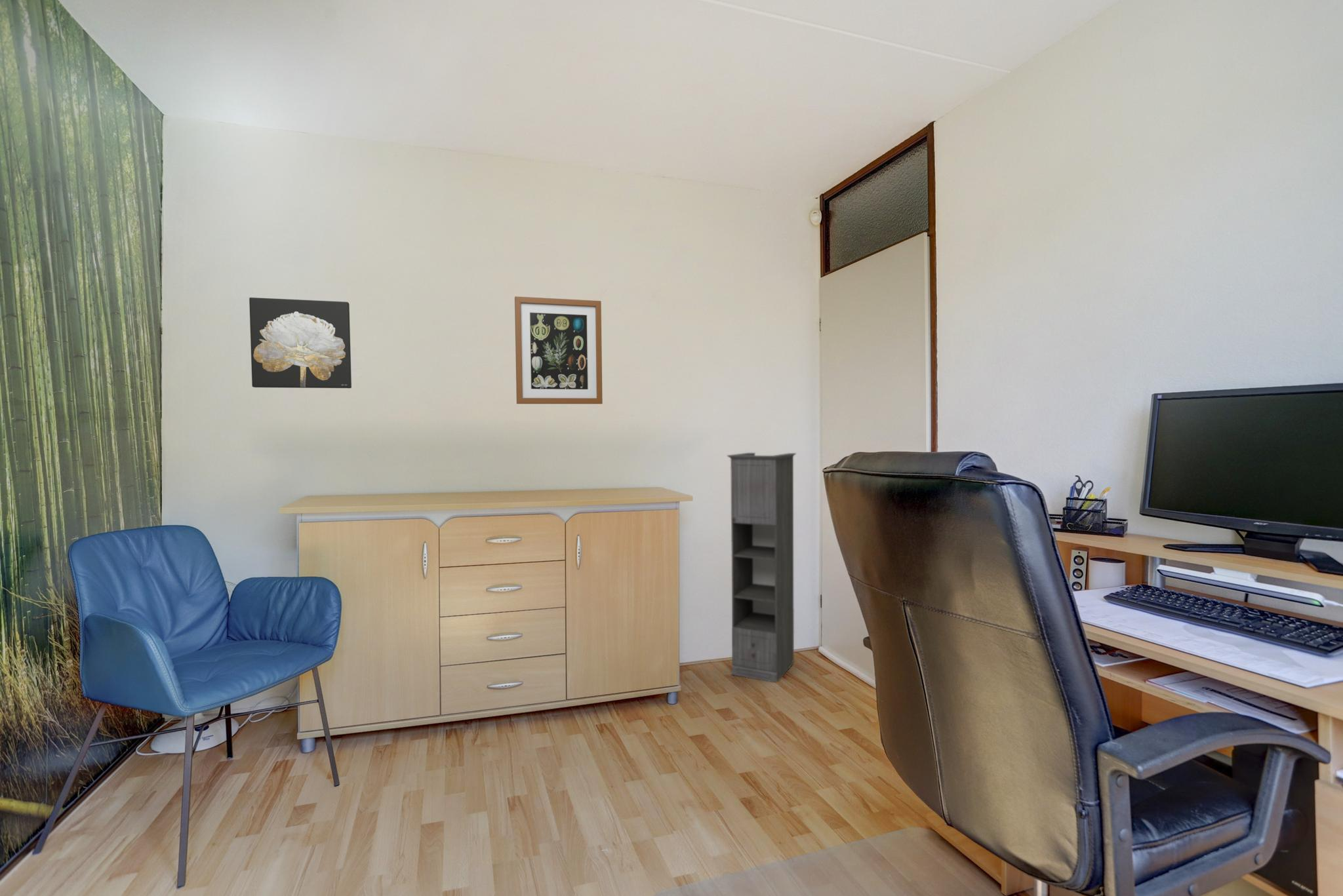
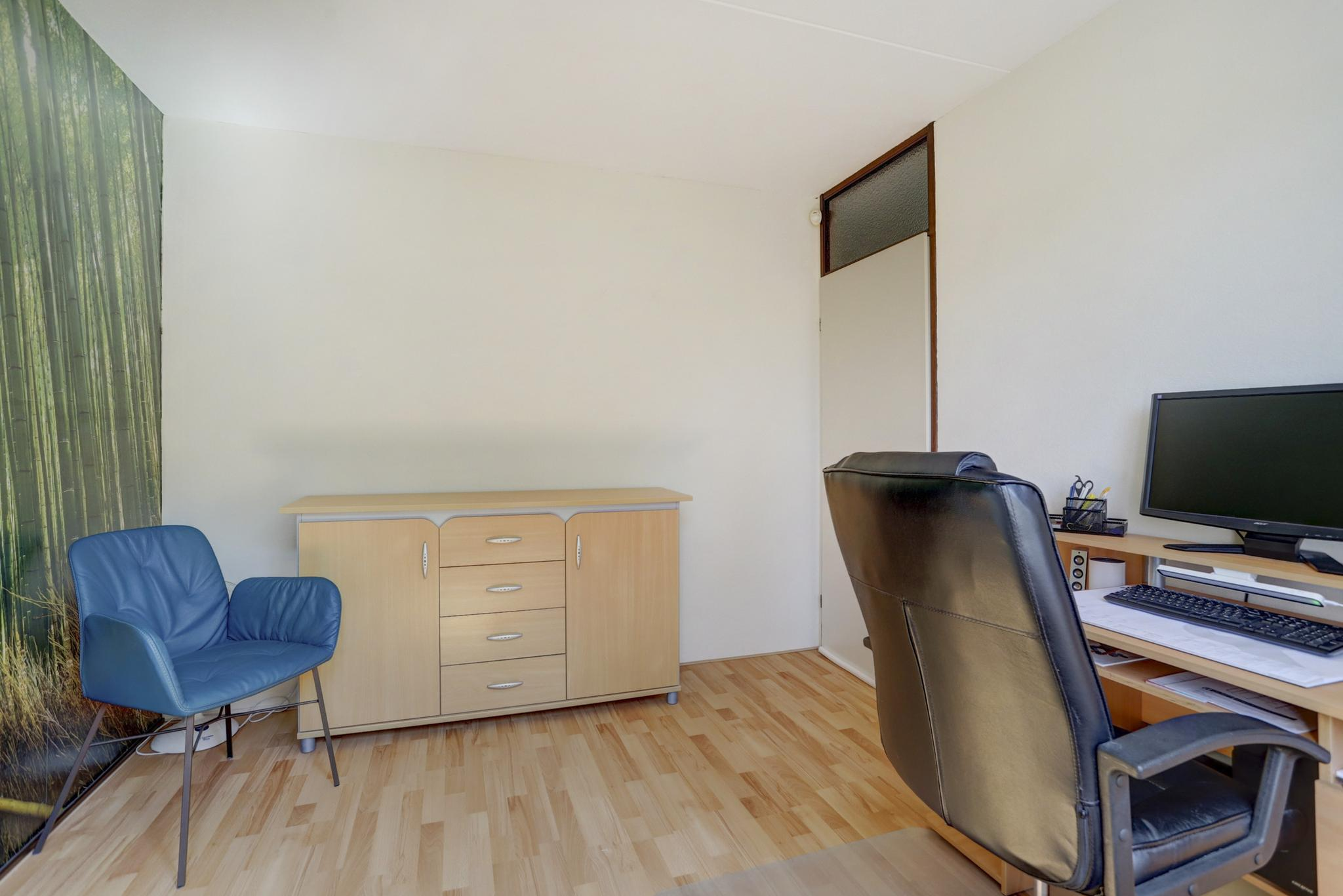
- storage cabinet [727,452,797,683]
- wall art [249,297,352,389]
- wall art [514,296,603,404]
